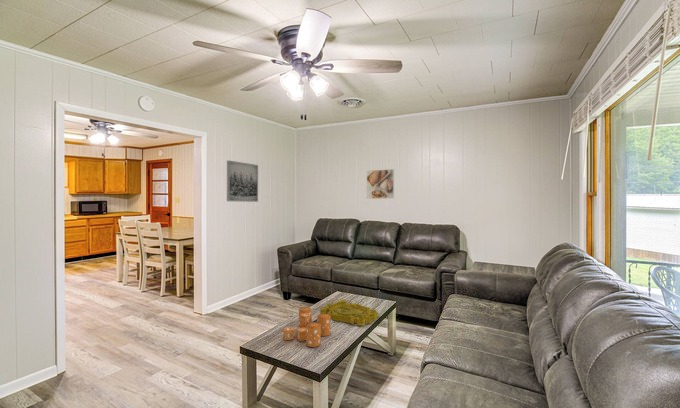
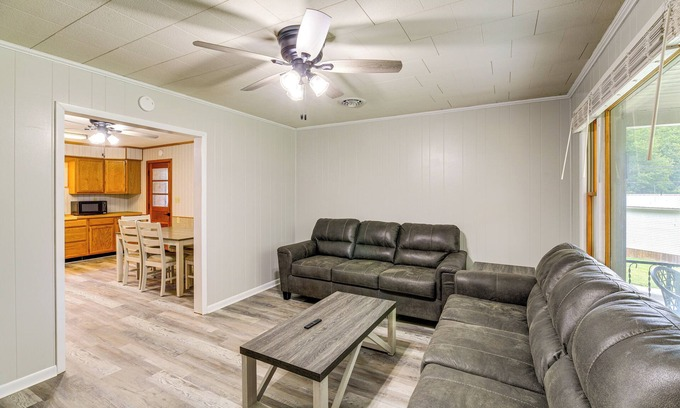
- decorative tray [319,299,380,327]
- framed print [366,168,395,200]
- wall art [226,159,259,203]
- candle [283,306,331,348]
